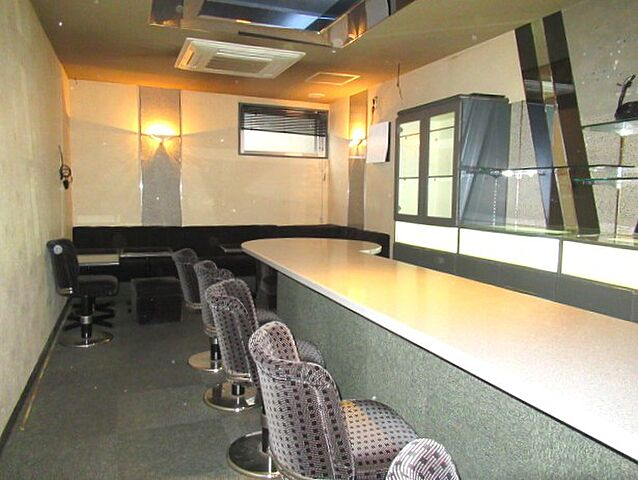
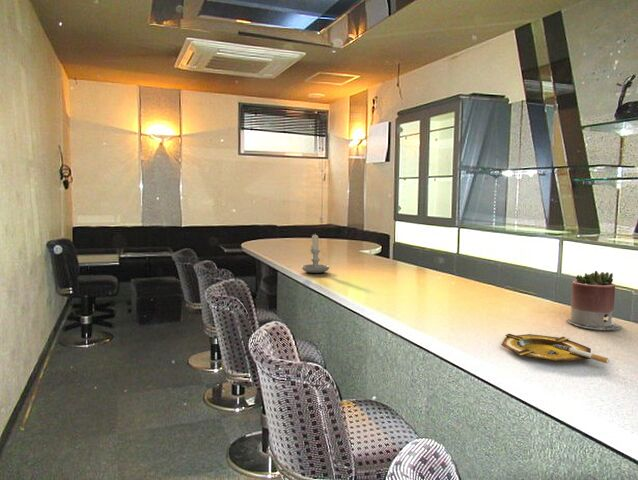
+ succulent planter [566,270,623,331]
+ candle [301,233,330,274]
+ ashtray [500,333,611,365]
